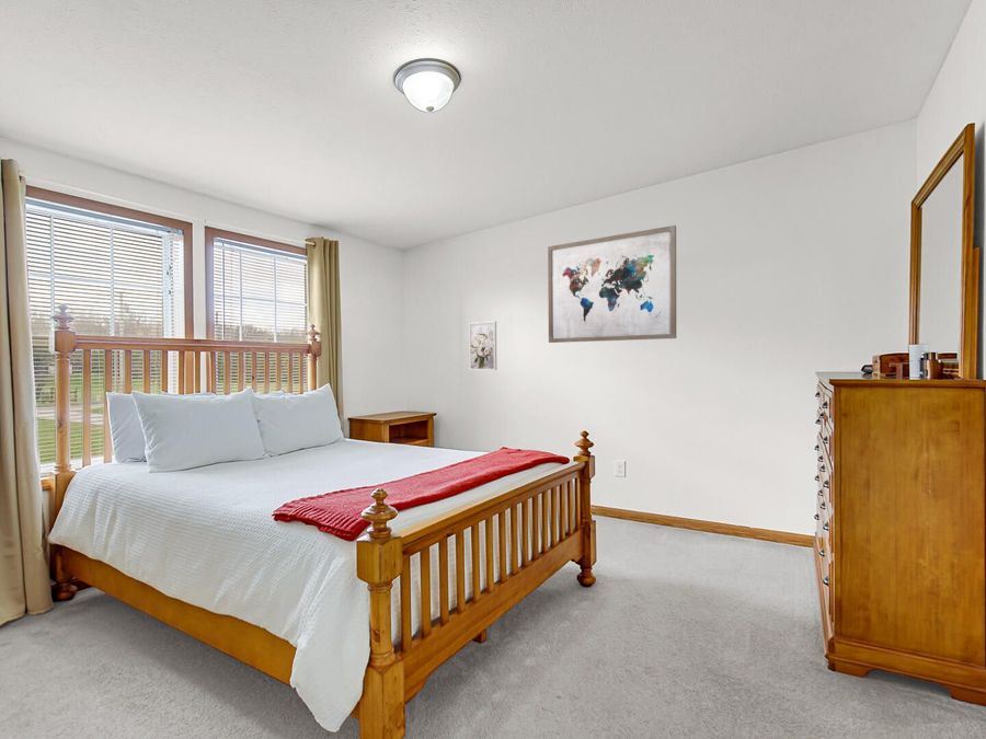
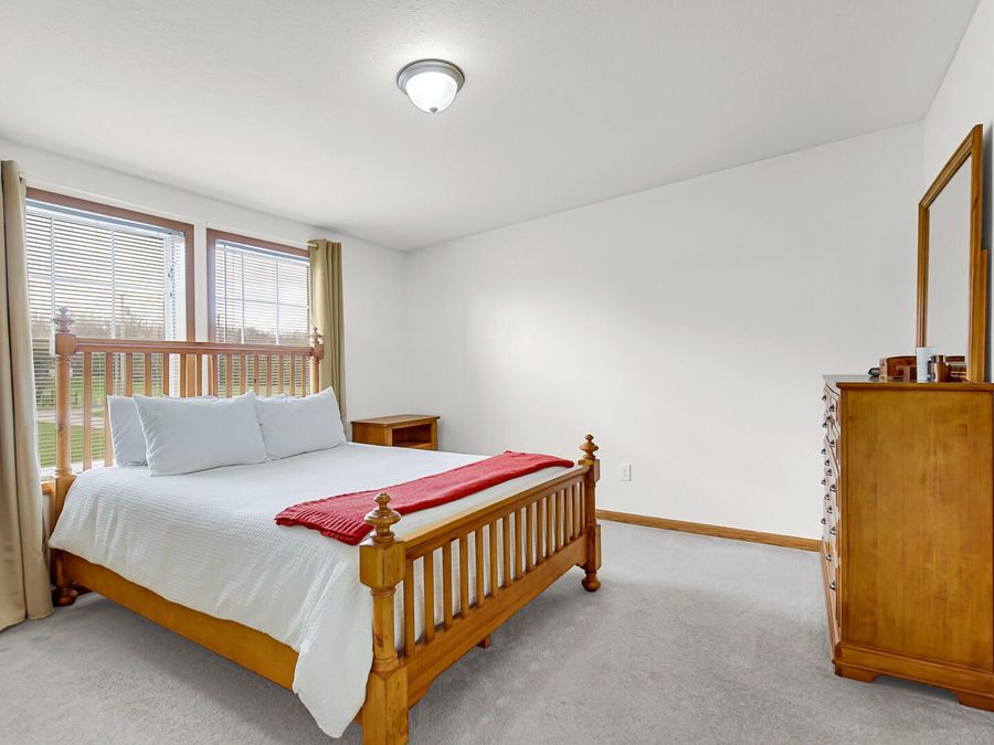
- wall art [547,224,677,344]
- wall art [468,321,497,371]
